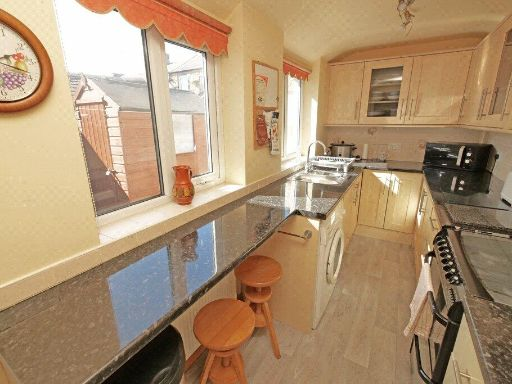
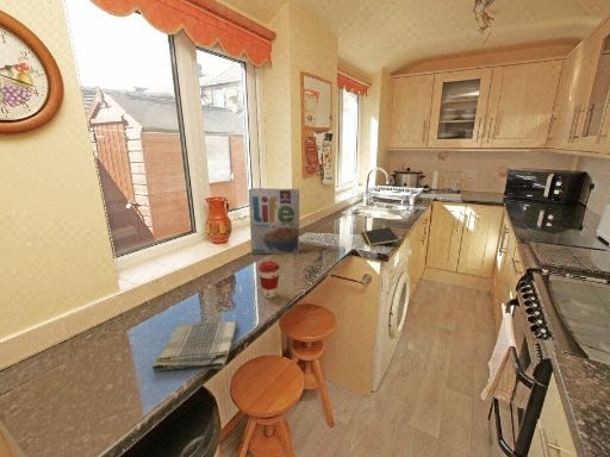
+ notepad [360,226,400,248]
+ dish towel [150,320,238,373]
+ cereal box [248,187,300,255]
+ coffee cup [257,259,281,299]
